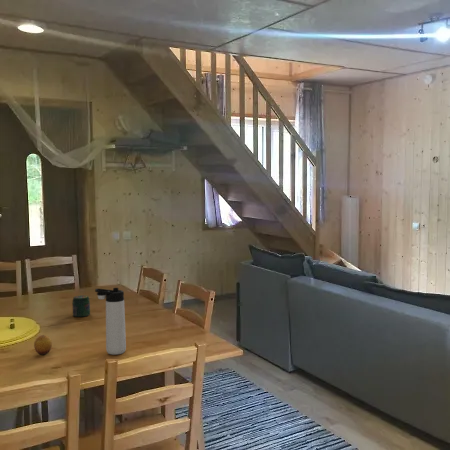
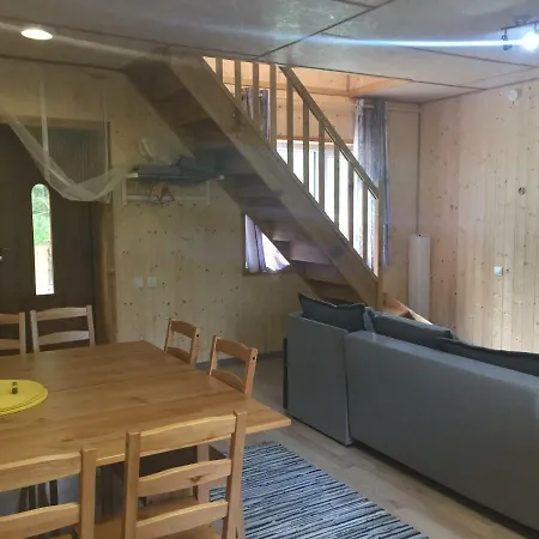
- fruit [33,334,53,356]
- jar [71,294,91,318]
- thermos bottle [94,287,127,356]
